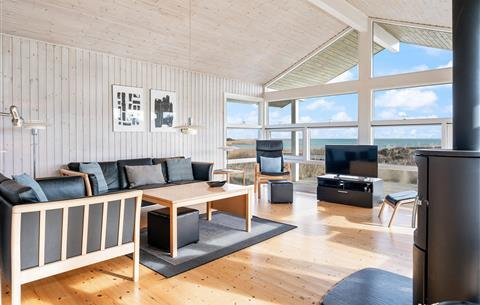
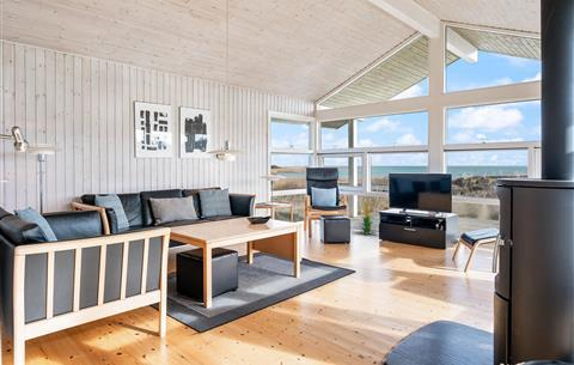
+ indoor plant [356,199,378,236]
